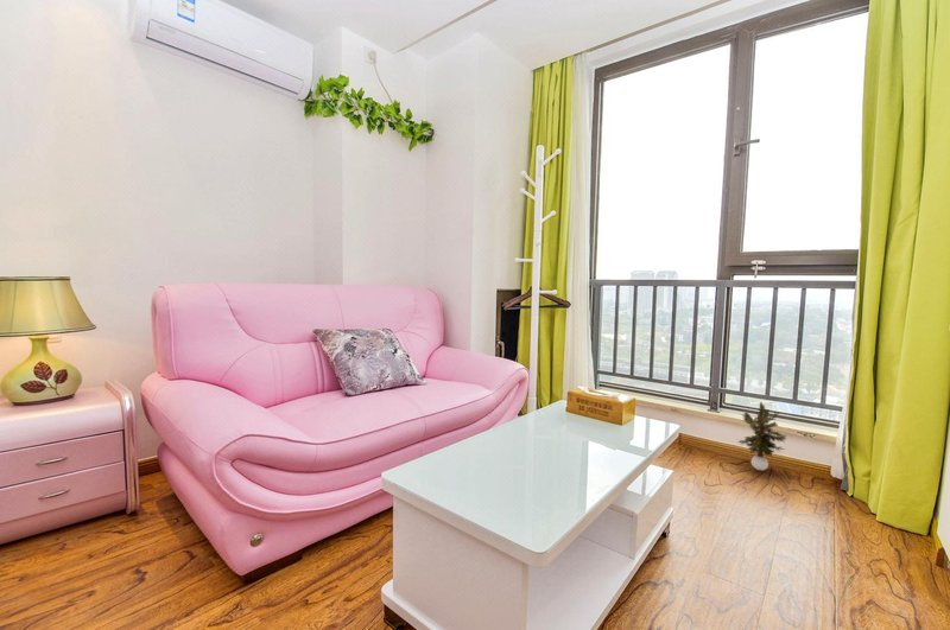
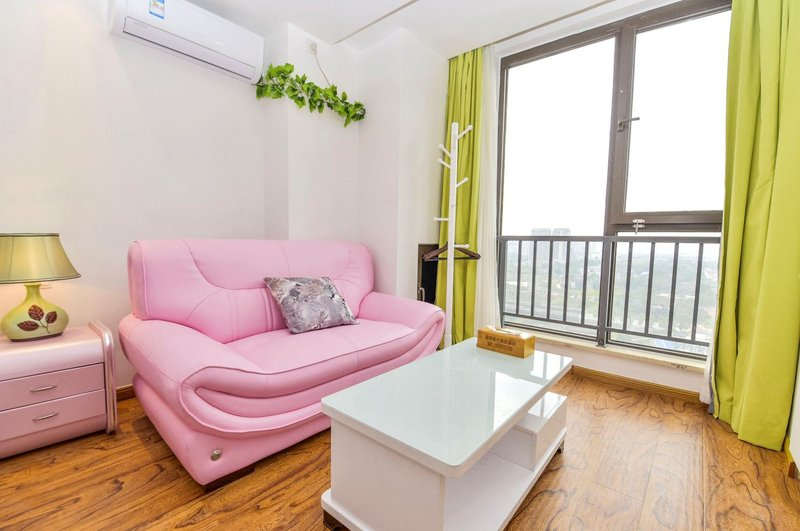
- potted plant [735,401,788,472]
